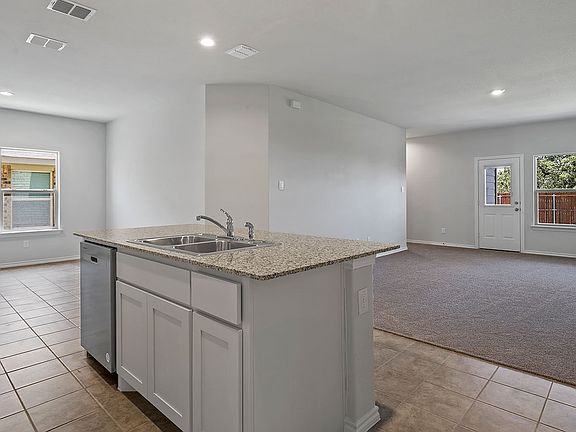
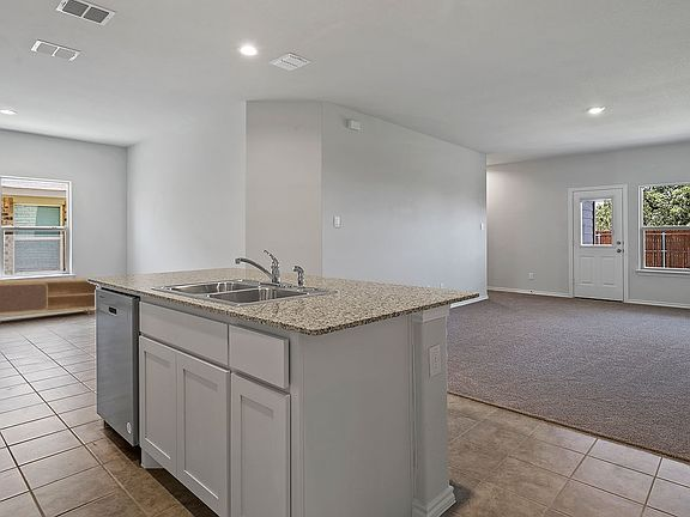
+ tv stand [0,278,98,317]
